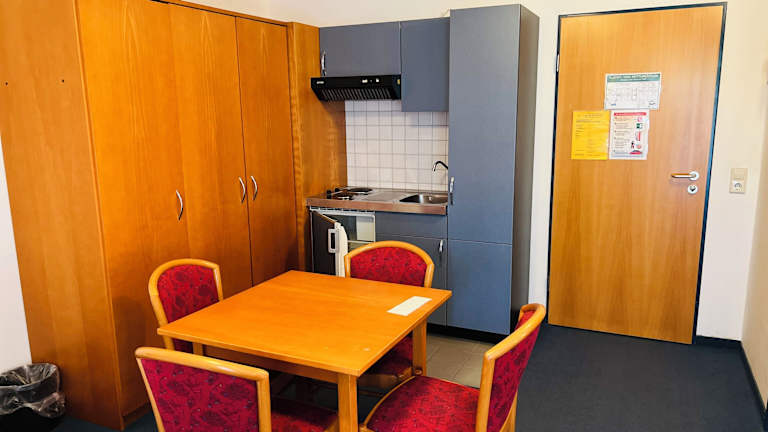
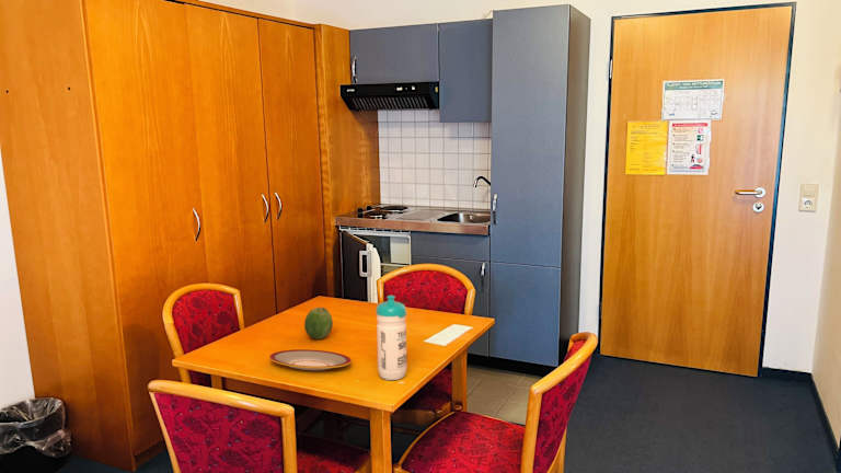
+ plate [268,348,353,371]
+ water bottle [375,295,407,381]
+ fruit [303,307,334,341]
